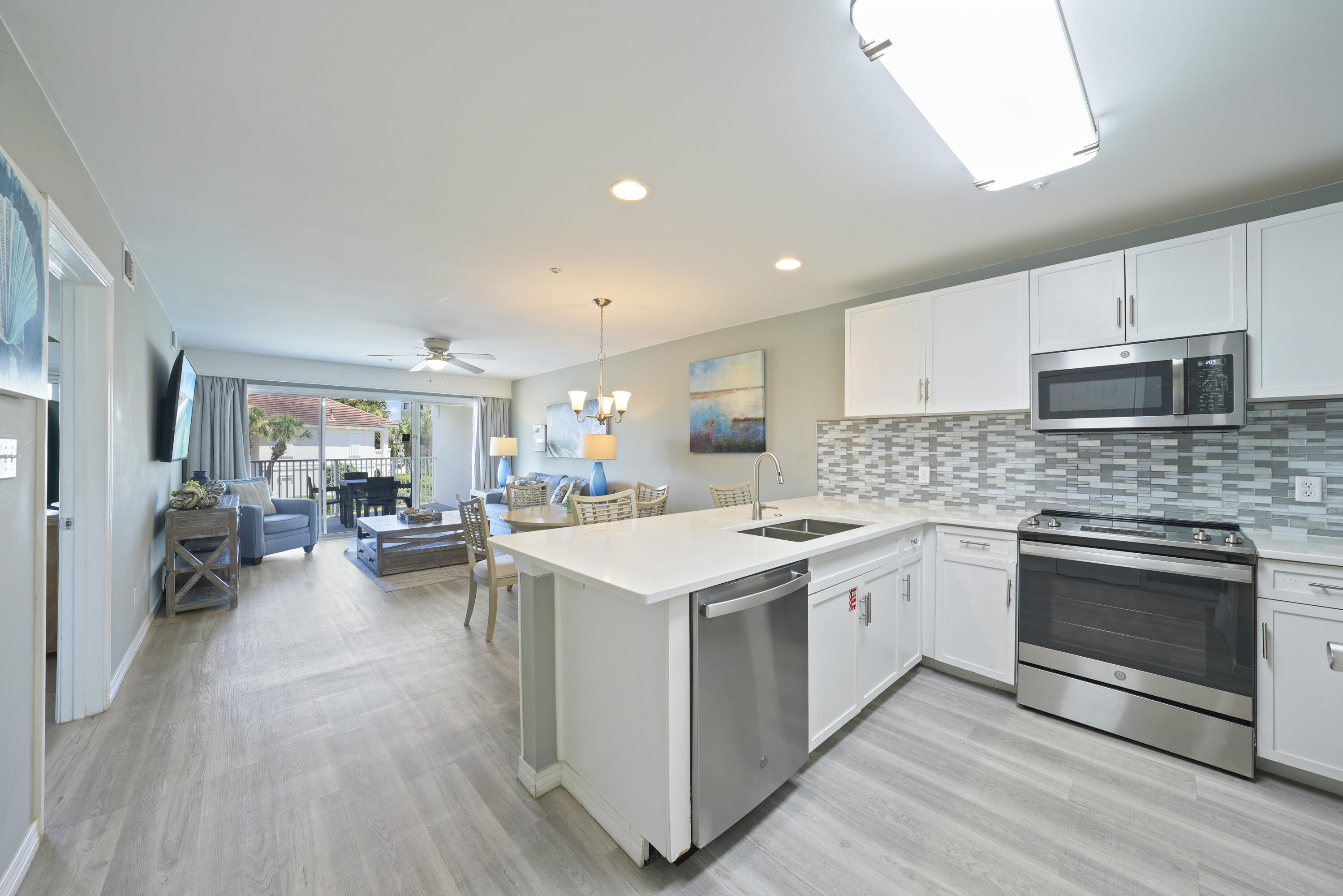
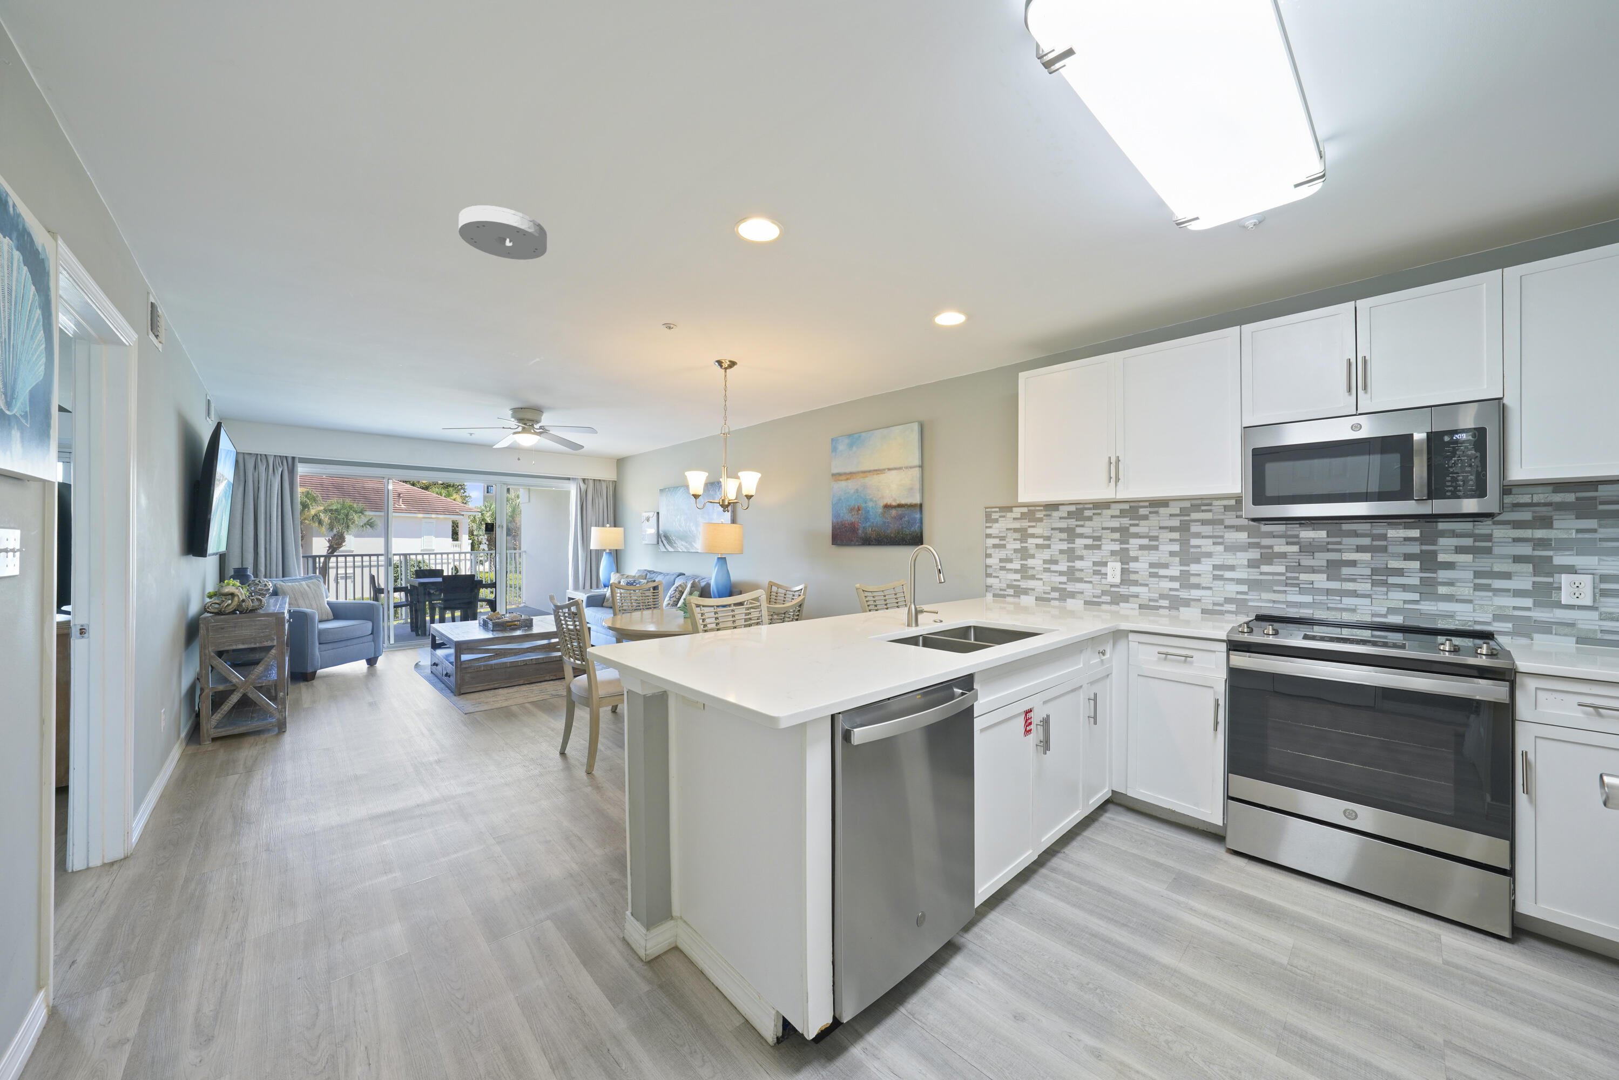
+ smoke detector [458,205,547,260]
